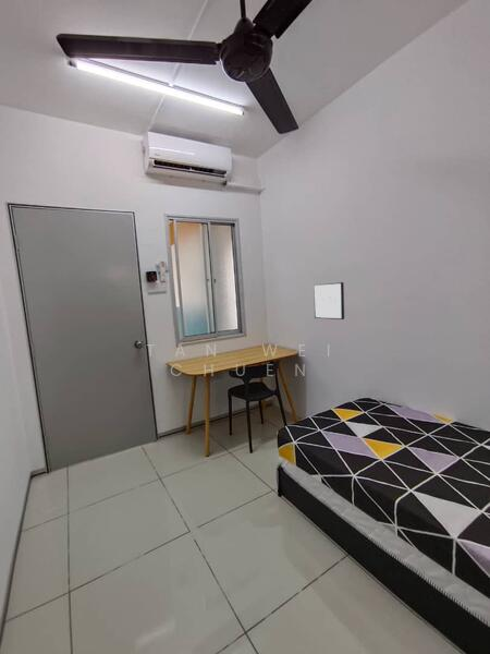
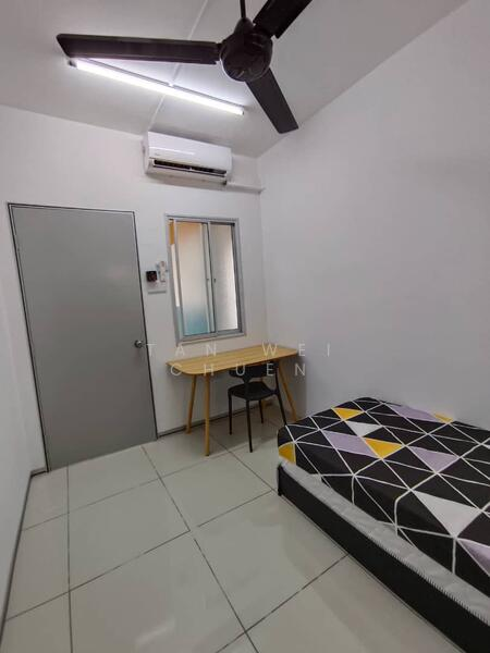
- wall art [313,281,345,320]
